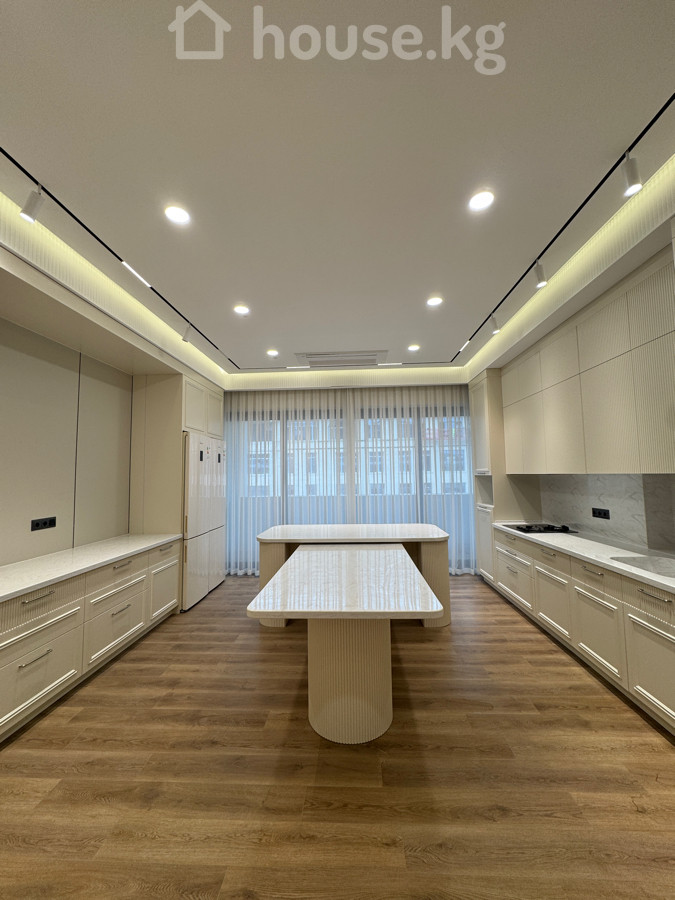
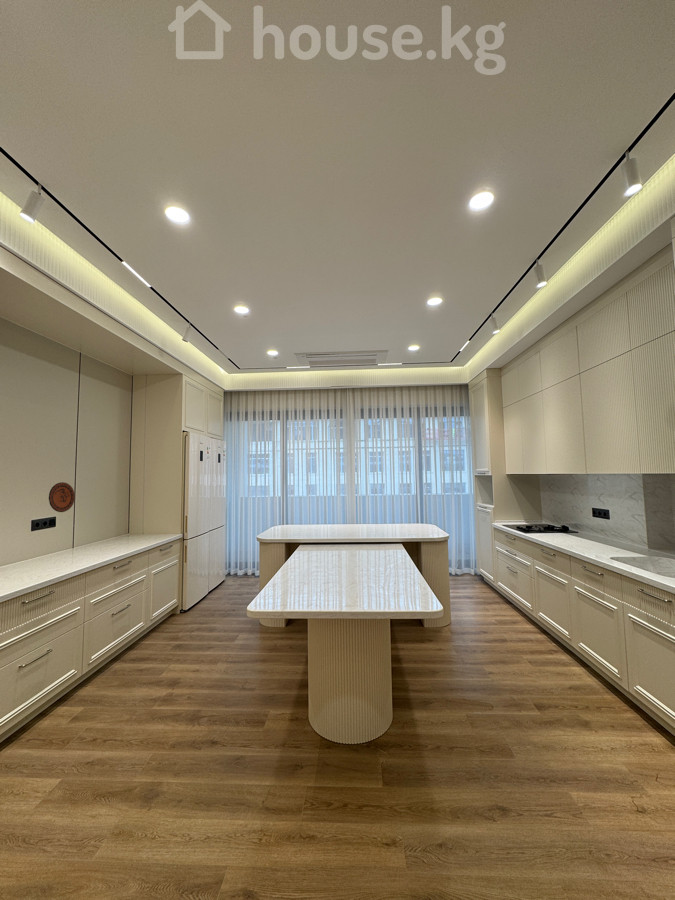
+ decorative plate [48,481,76,513]
